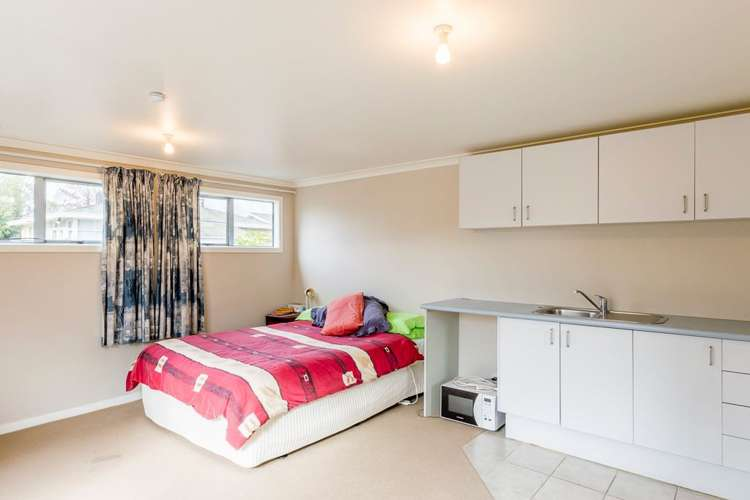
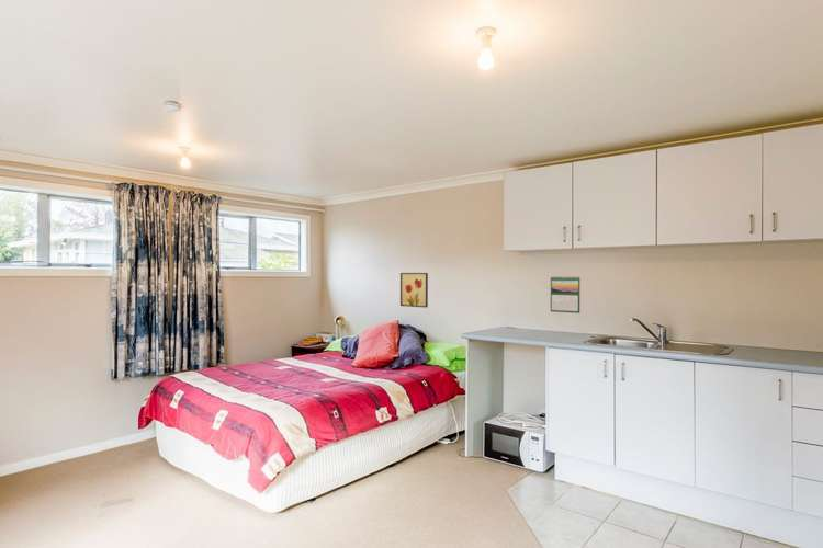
+ wall art [399,272,429,309]
+ calendar [550,275,582,315]
